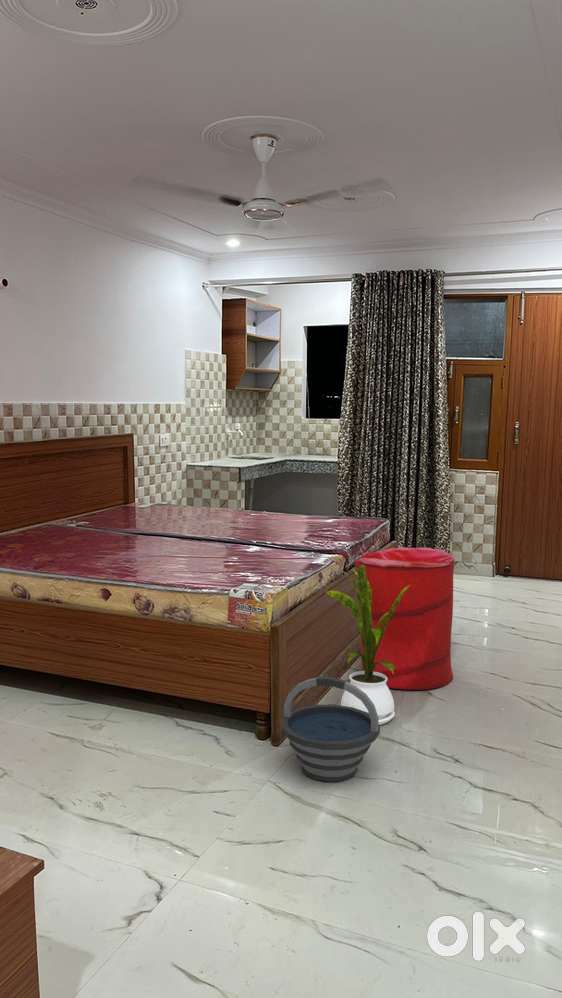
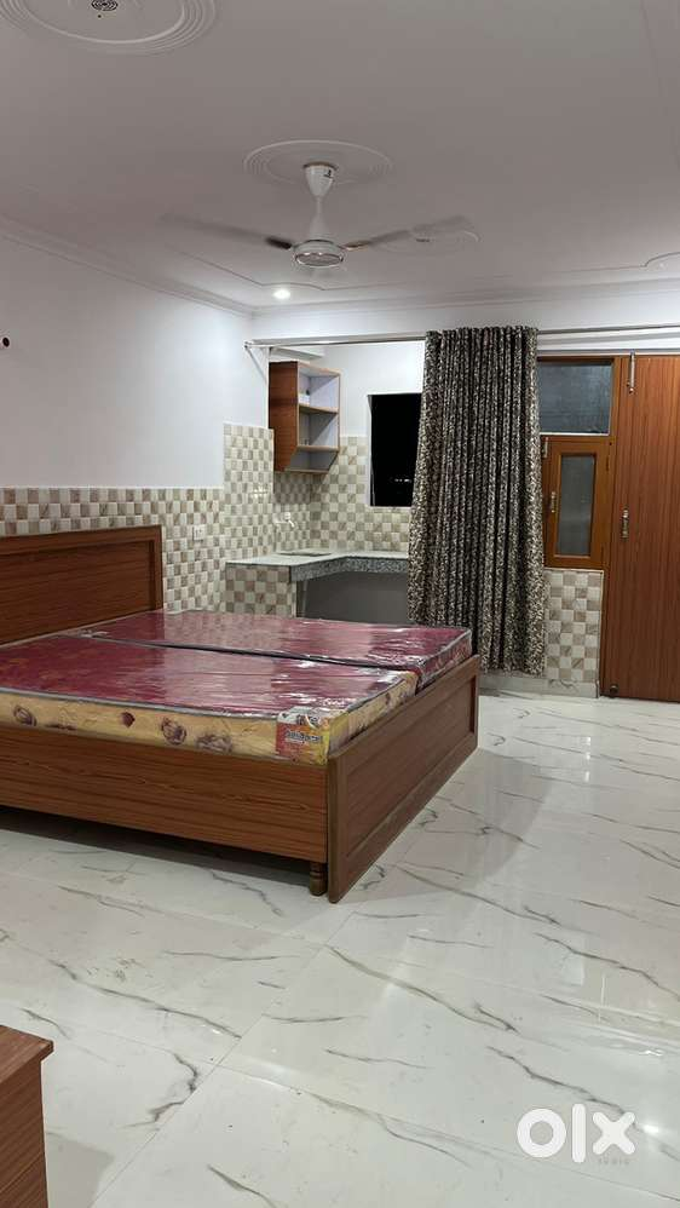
- house plant [324,565,412,726]
- bucket [280,676,381,783]
- laundry hamper [354,546,456,691]
